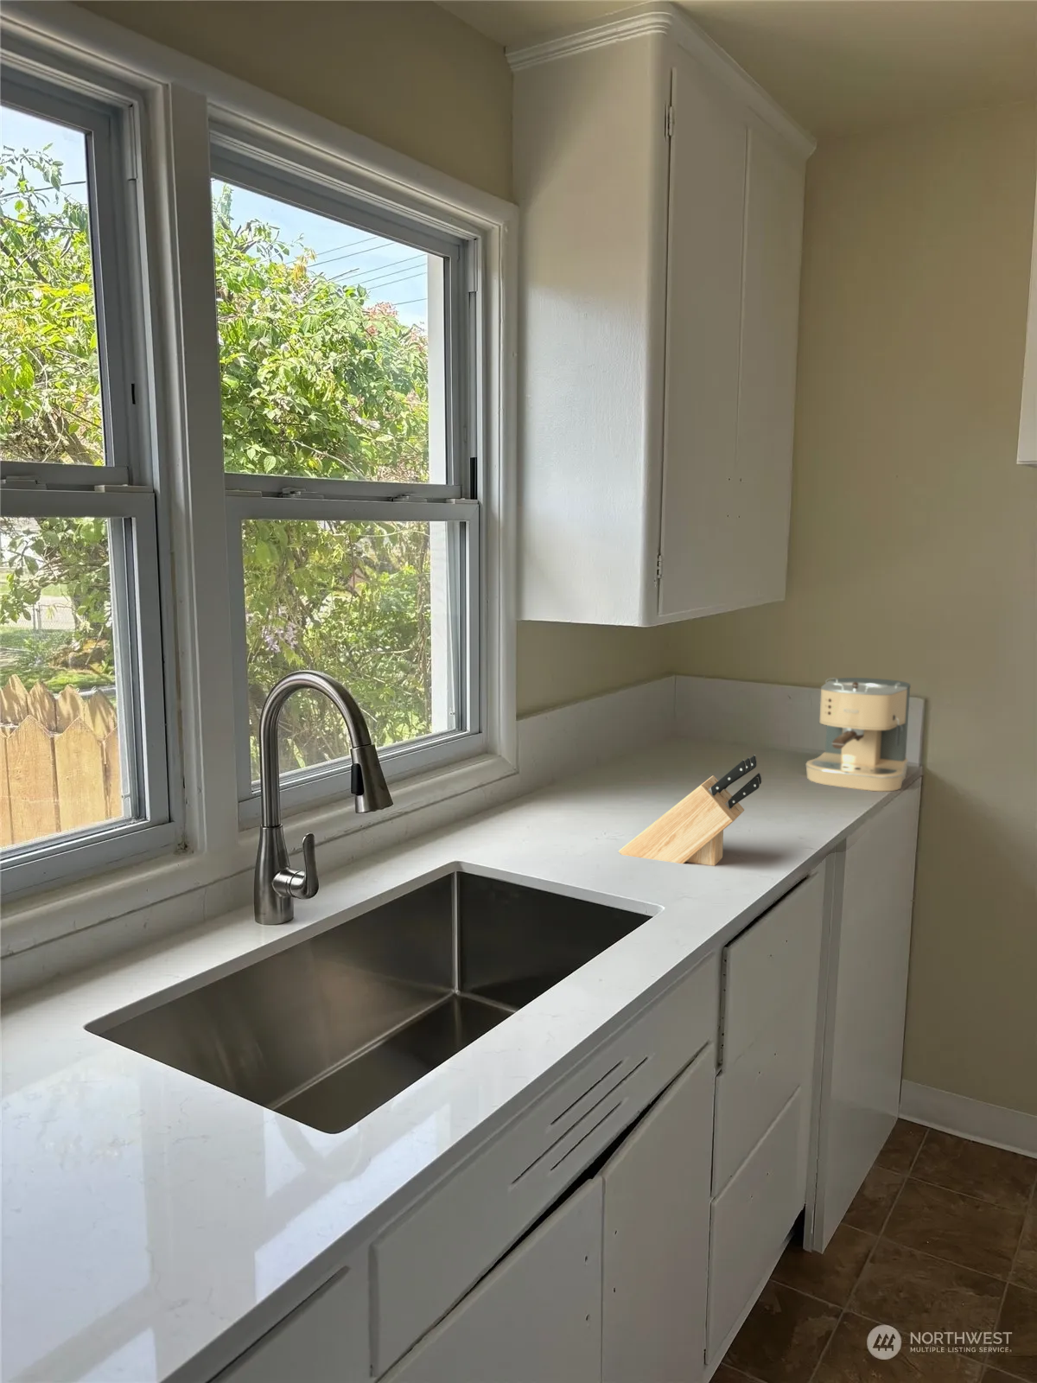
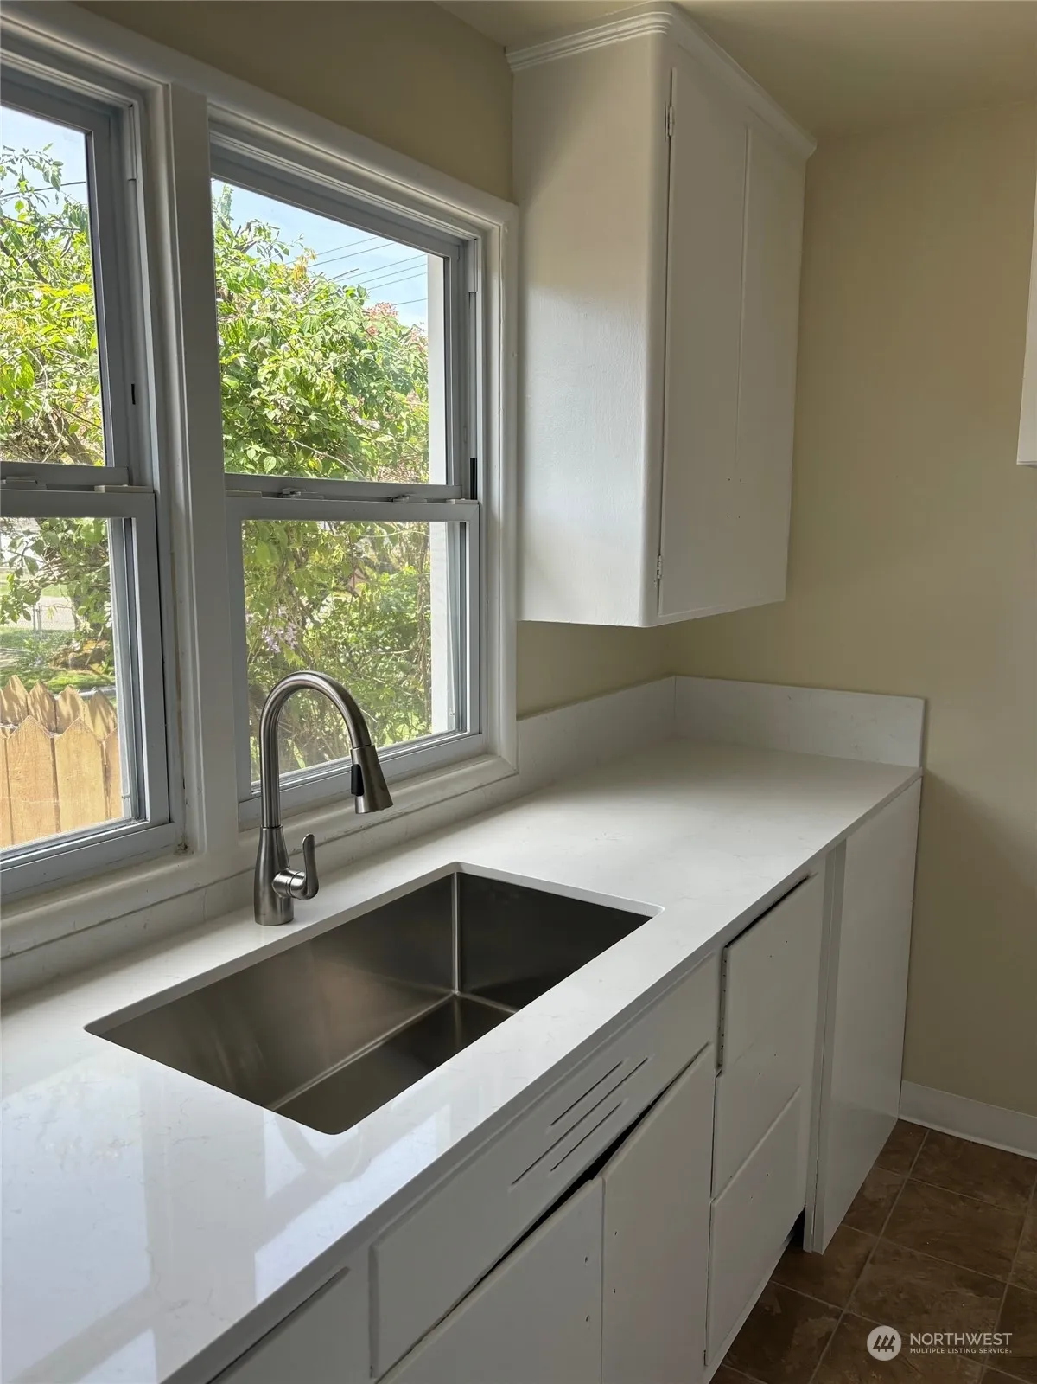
- coffee maker [805,677,912,792]
- knife block [618,755,762,867]
